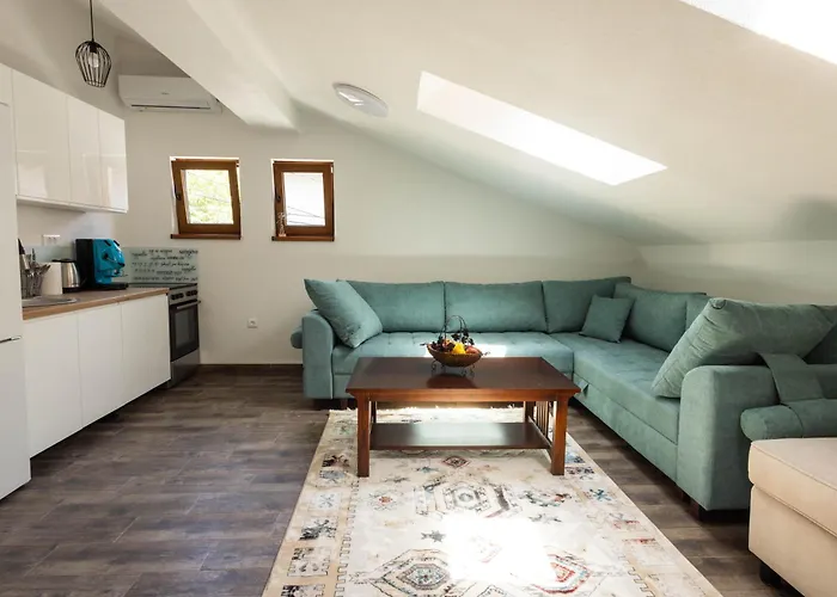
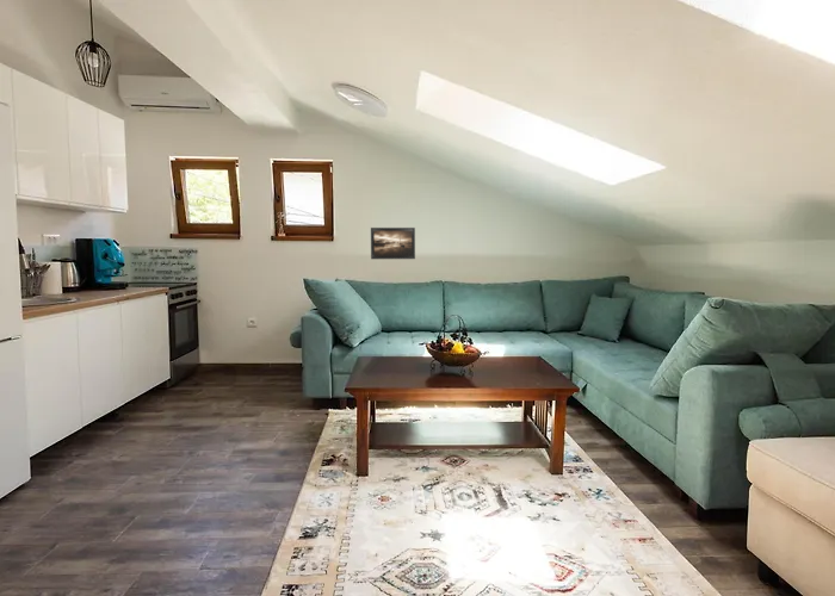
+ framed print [370,226,416,260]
